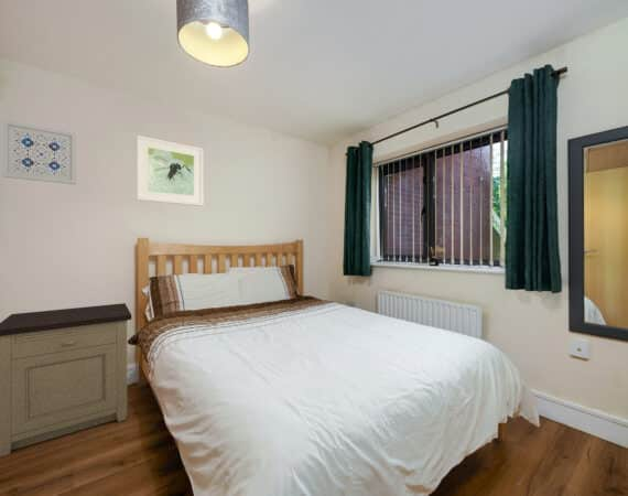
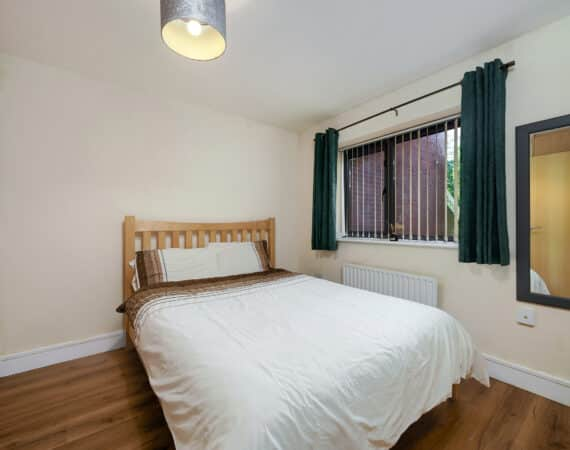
- wall art [2,119,77,185]
- nightstand [0,302,132,459]
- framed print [136,134,205,207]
